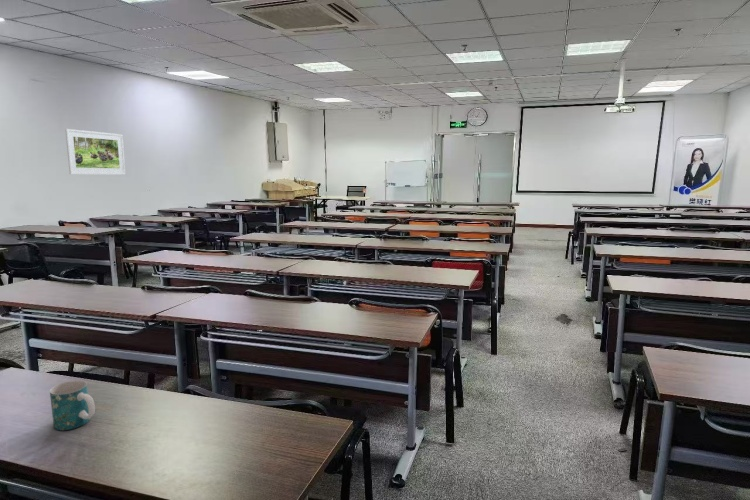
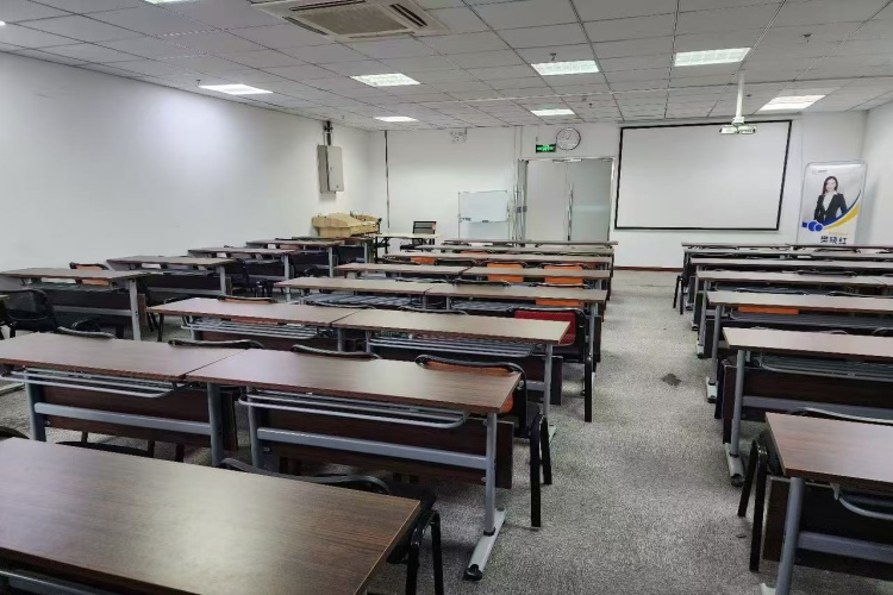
- mug [49,379,96,431]
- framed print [64,128,126,175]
